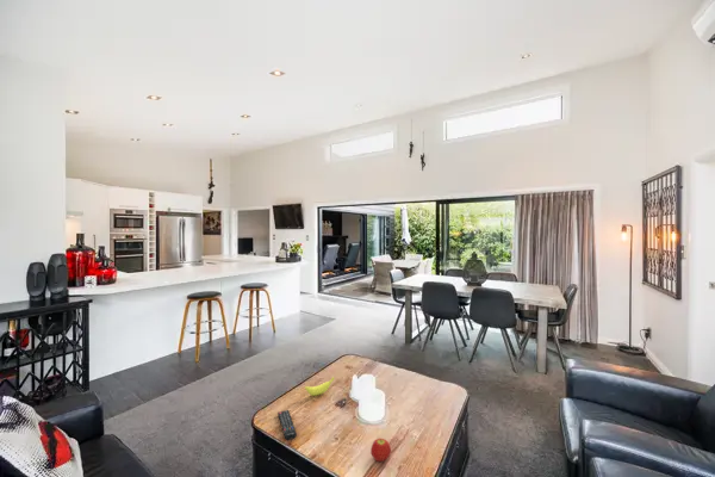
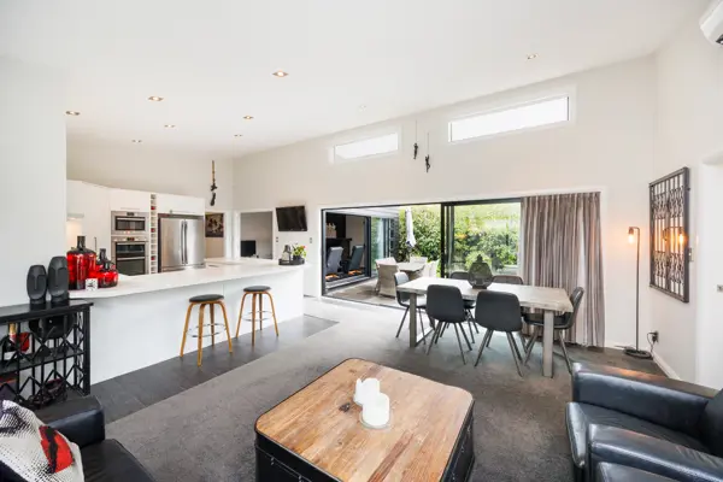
- banana [304,376,336,397]
- fruit [369,438,392,463]
- remote control [276,409,298,441]
